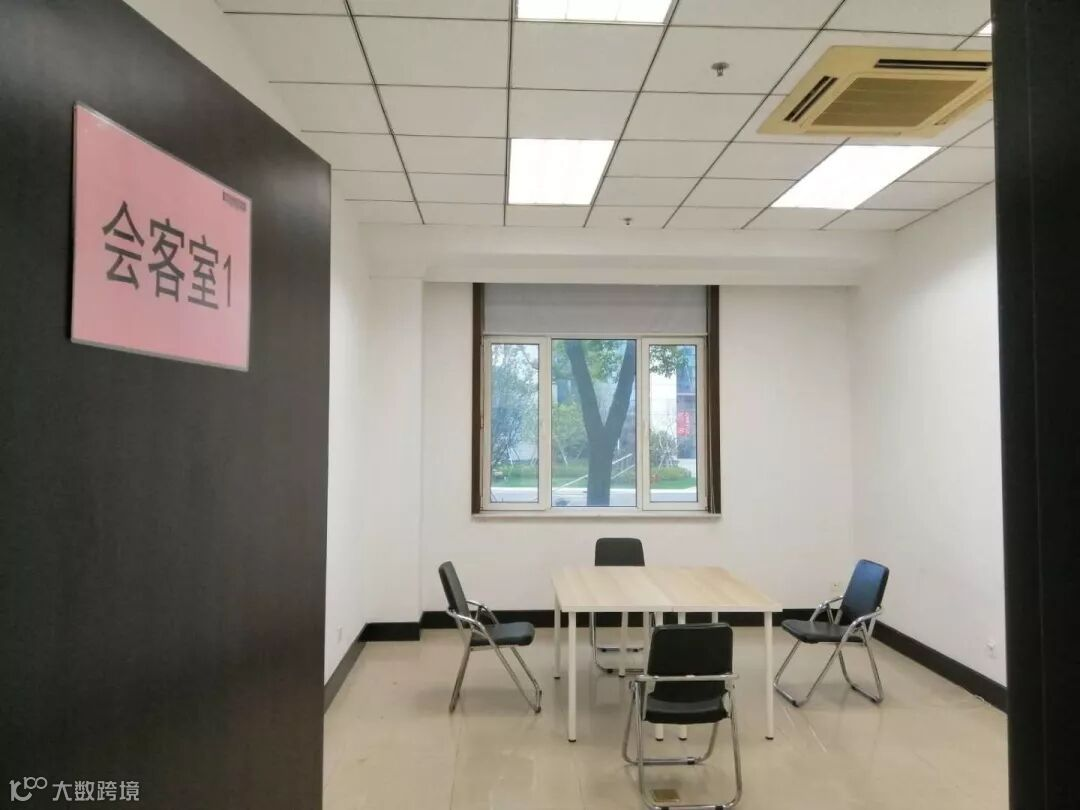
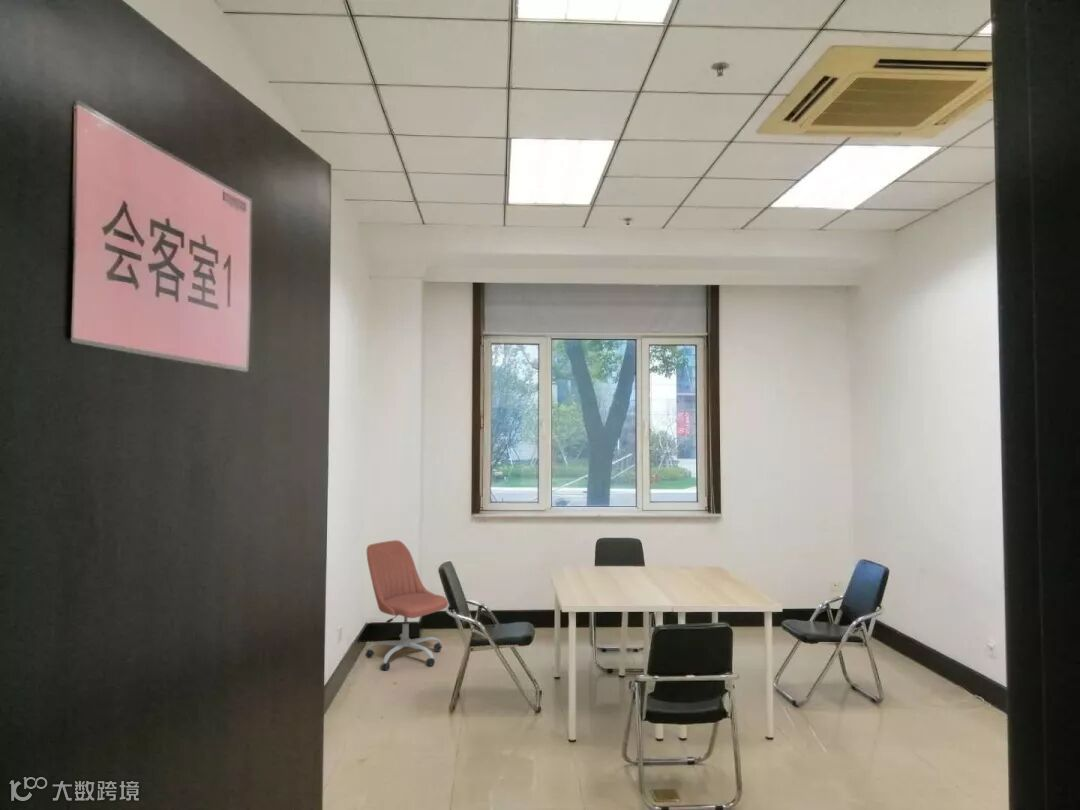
+ office chair [364,539,449,672]
